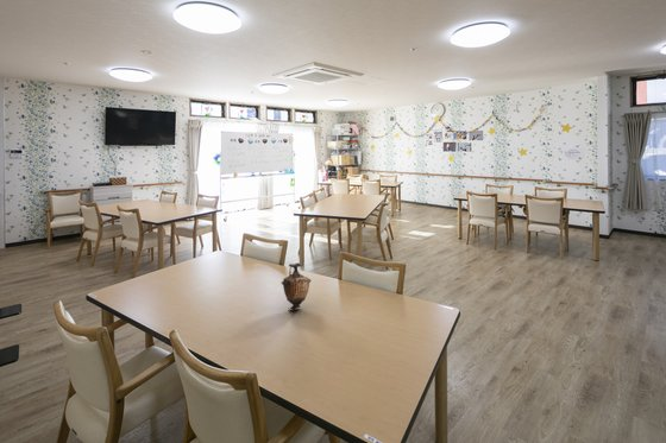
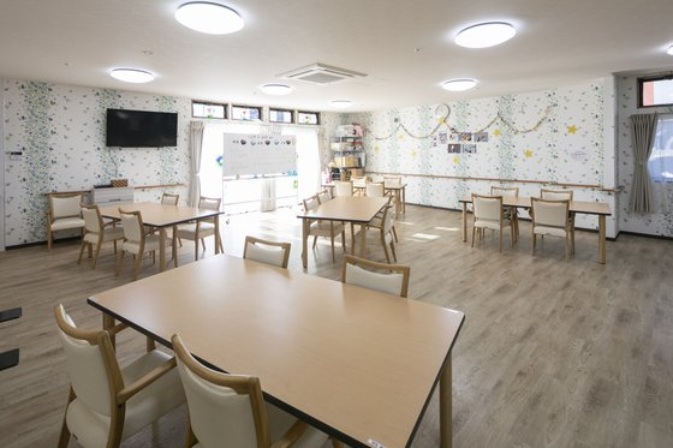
- vase [281,261,312,311]
